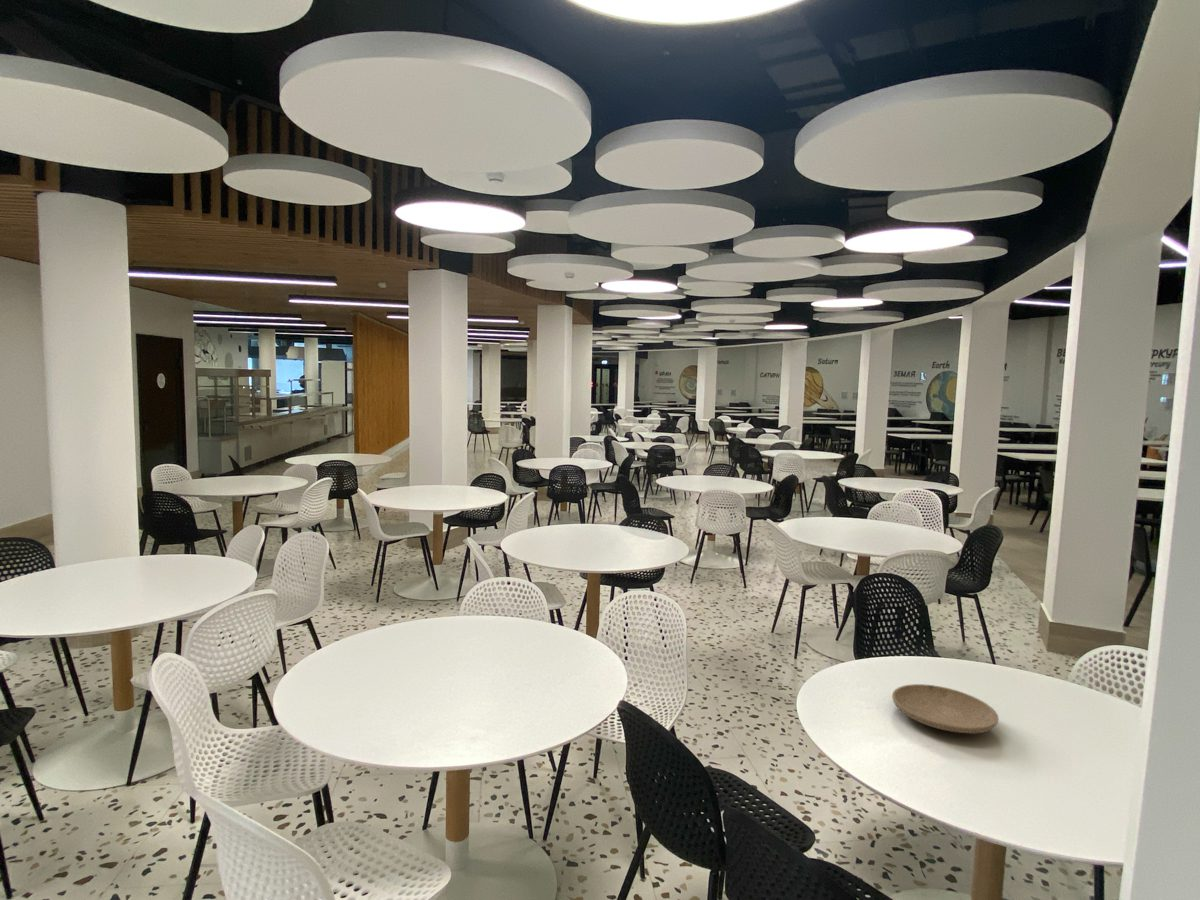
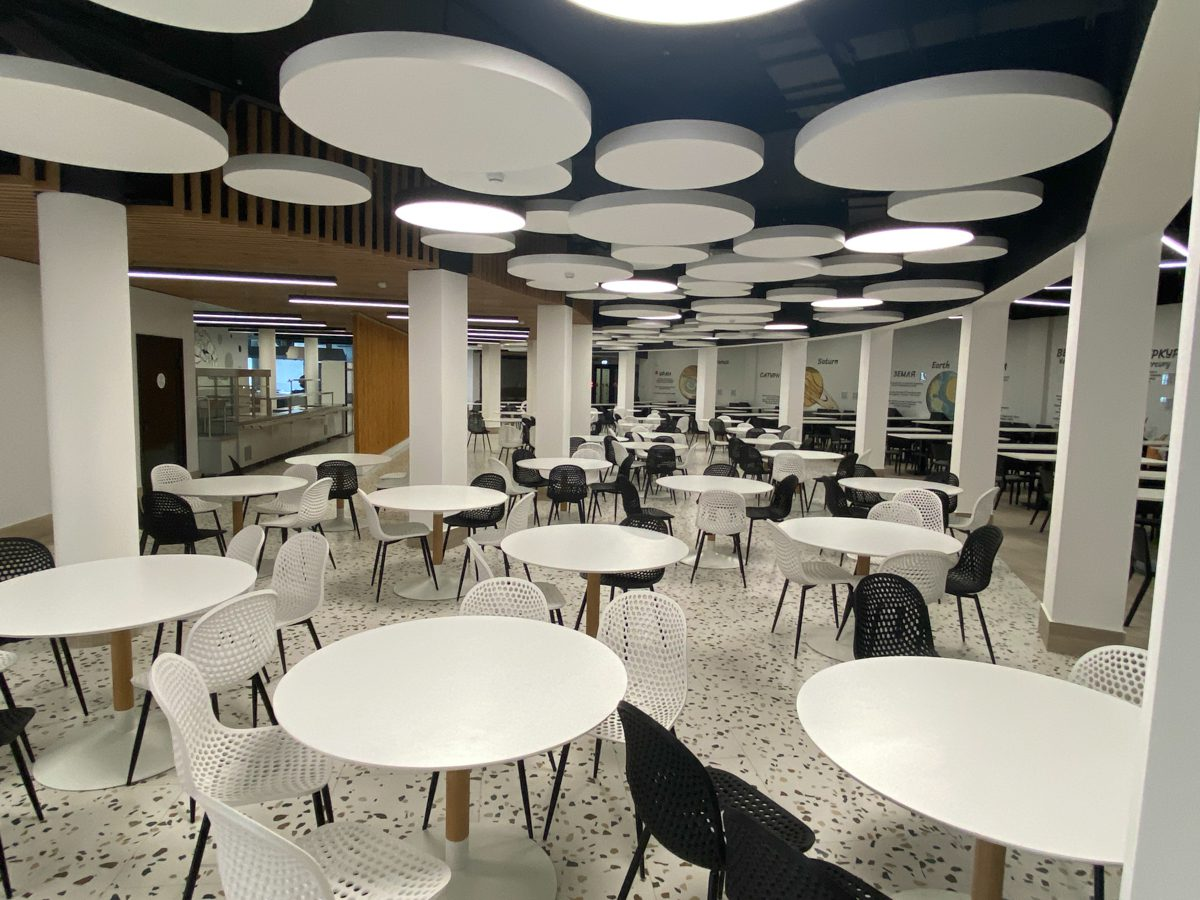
- plate [891,683,1000,735]
